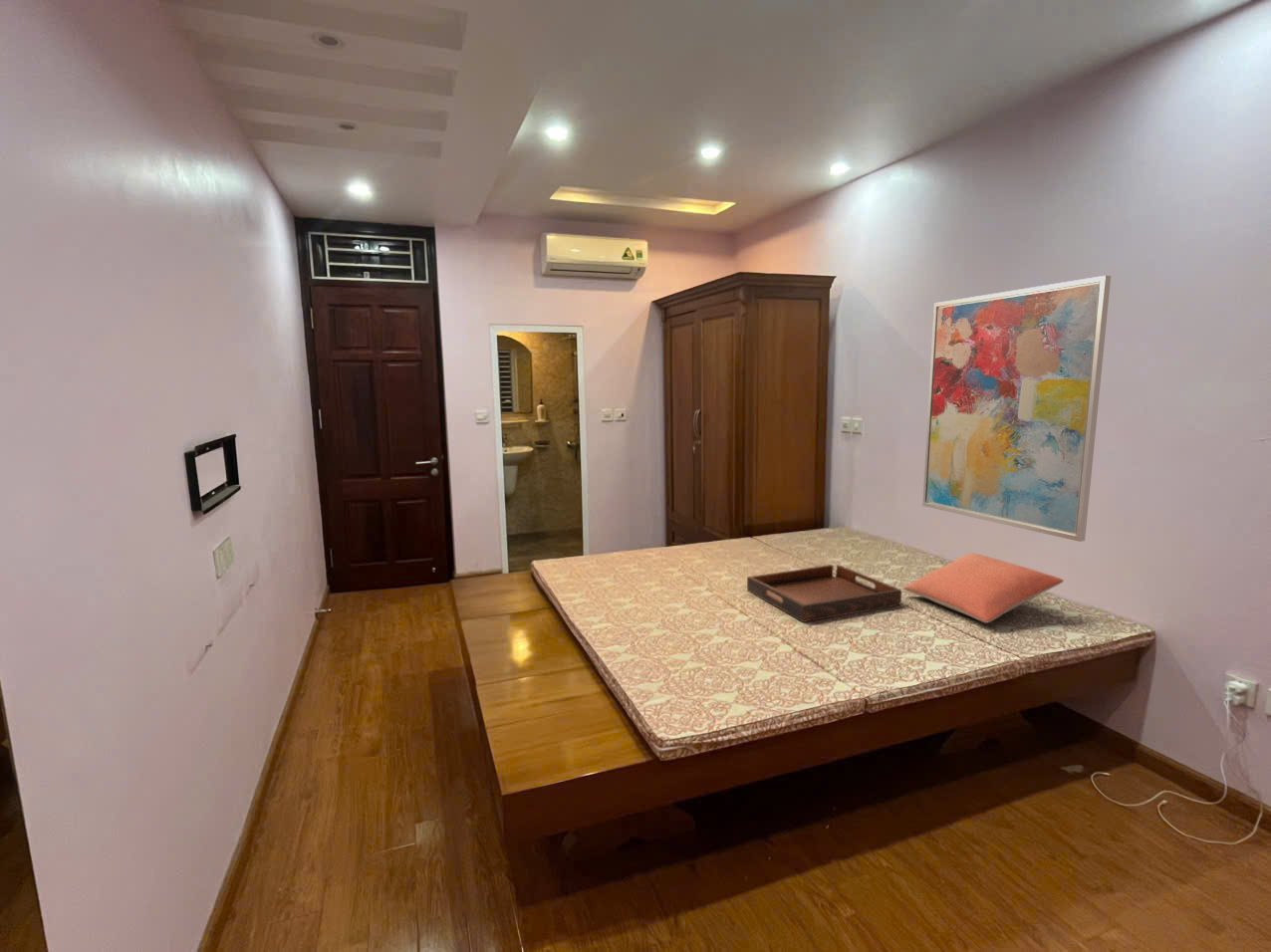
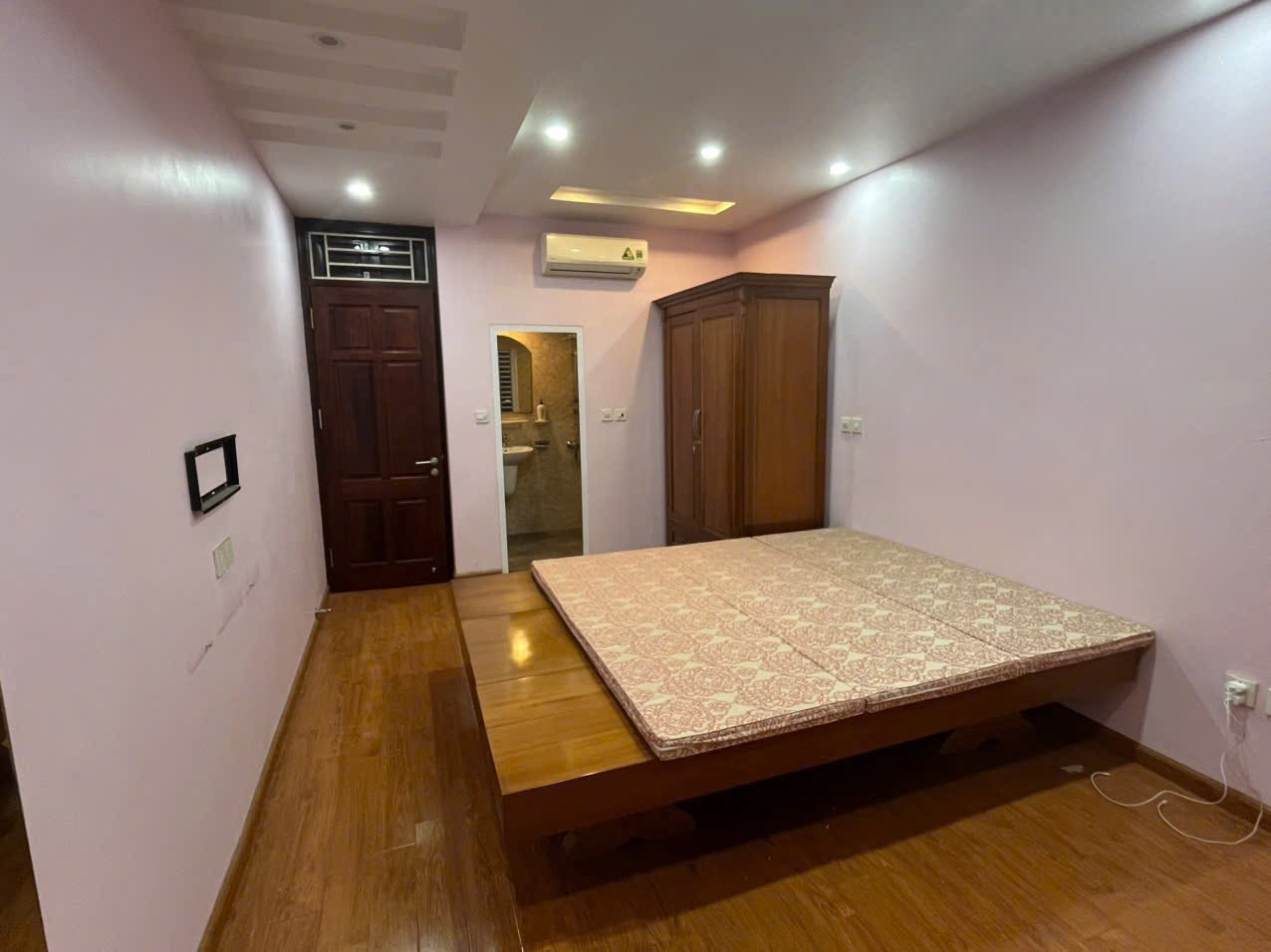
- wall art [921,275,1112,543]
- pillow [902,552,1065,624]
- serving tray [746,564,902,623]
